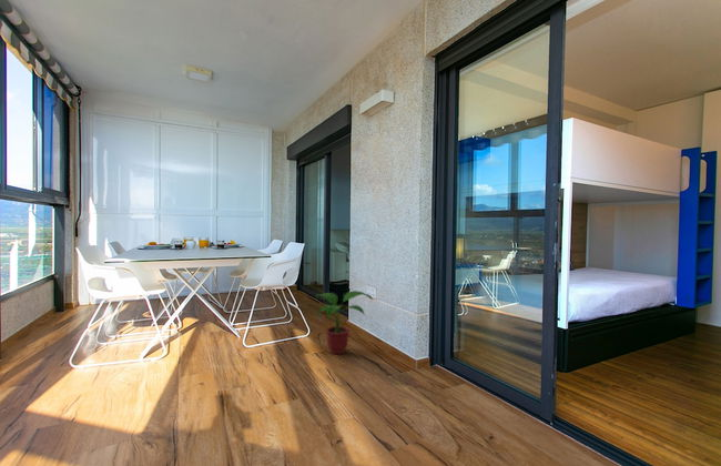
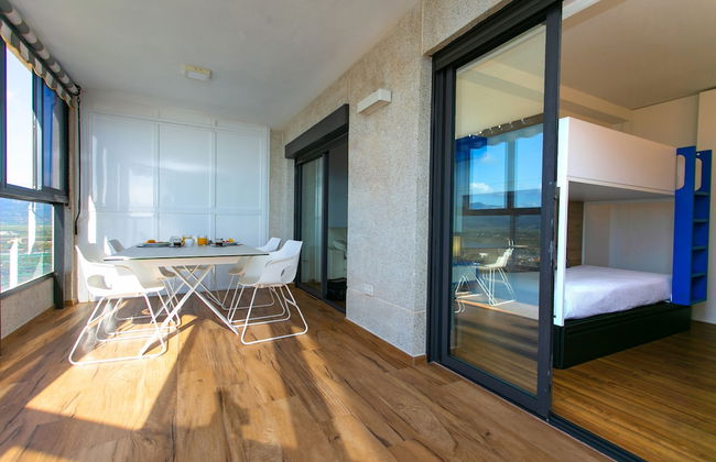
- potted plant [315,290,374,355]
